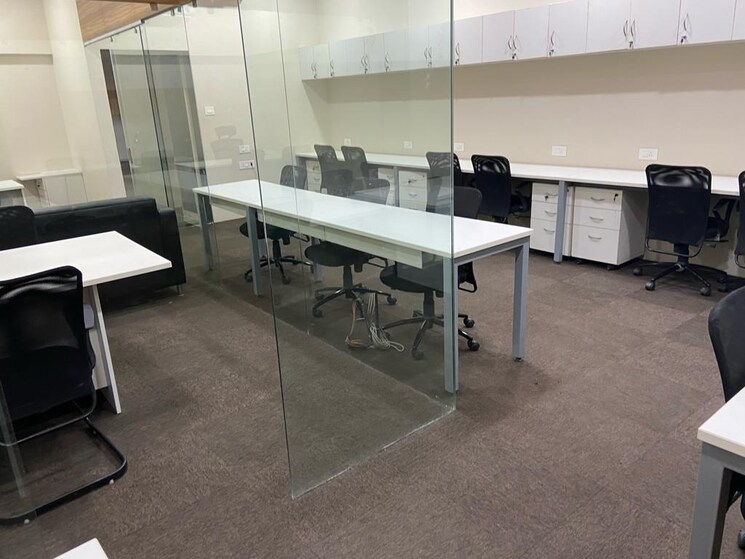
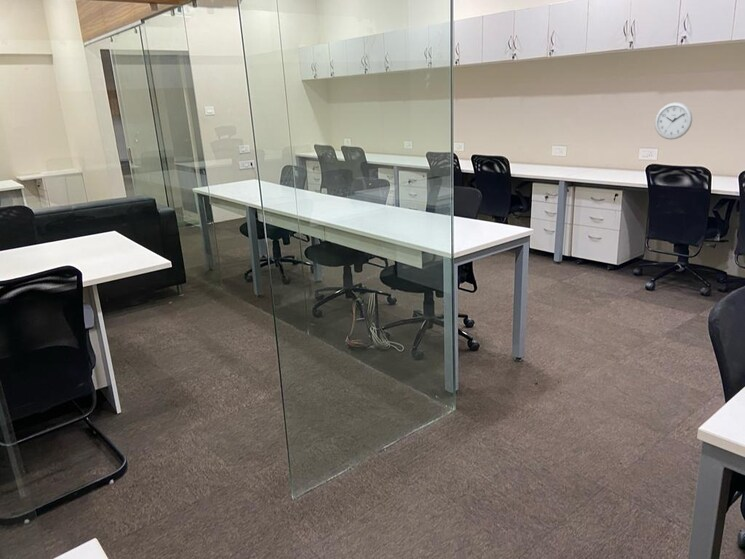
+ wall clock [654,102,693,141]
